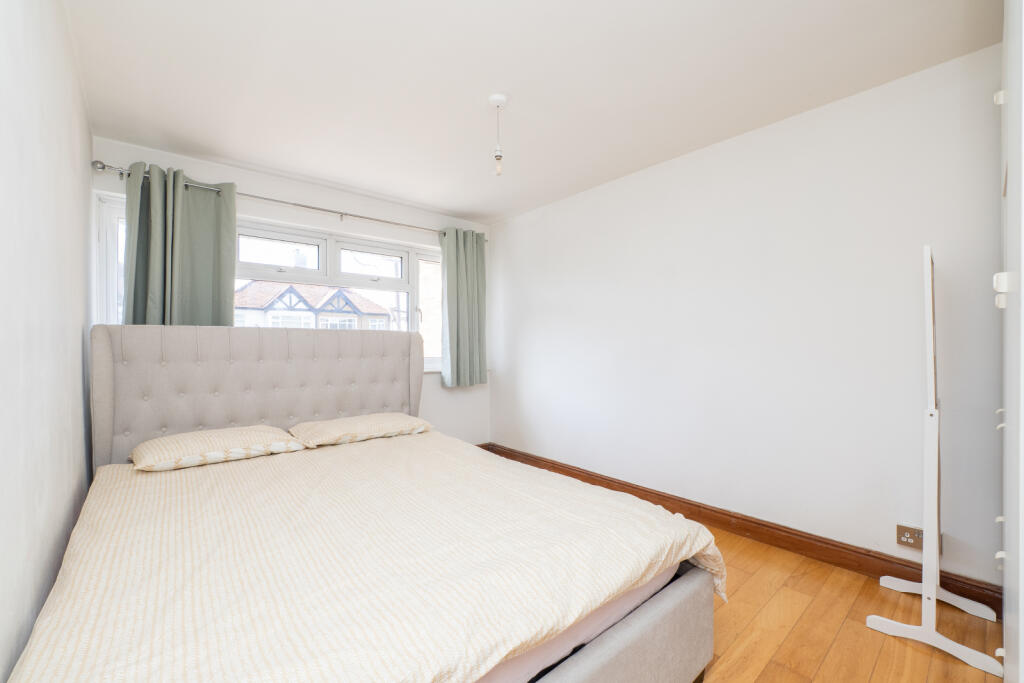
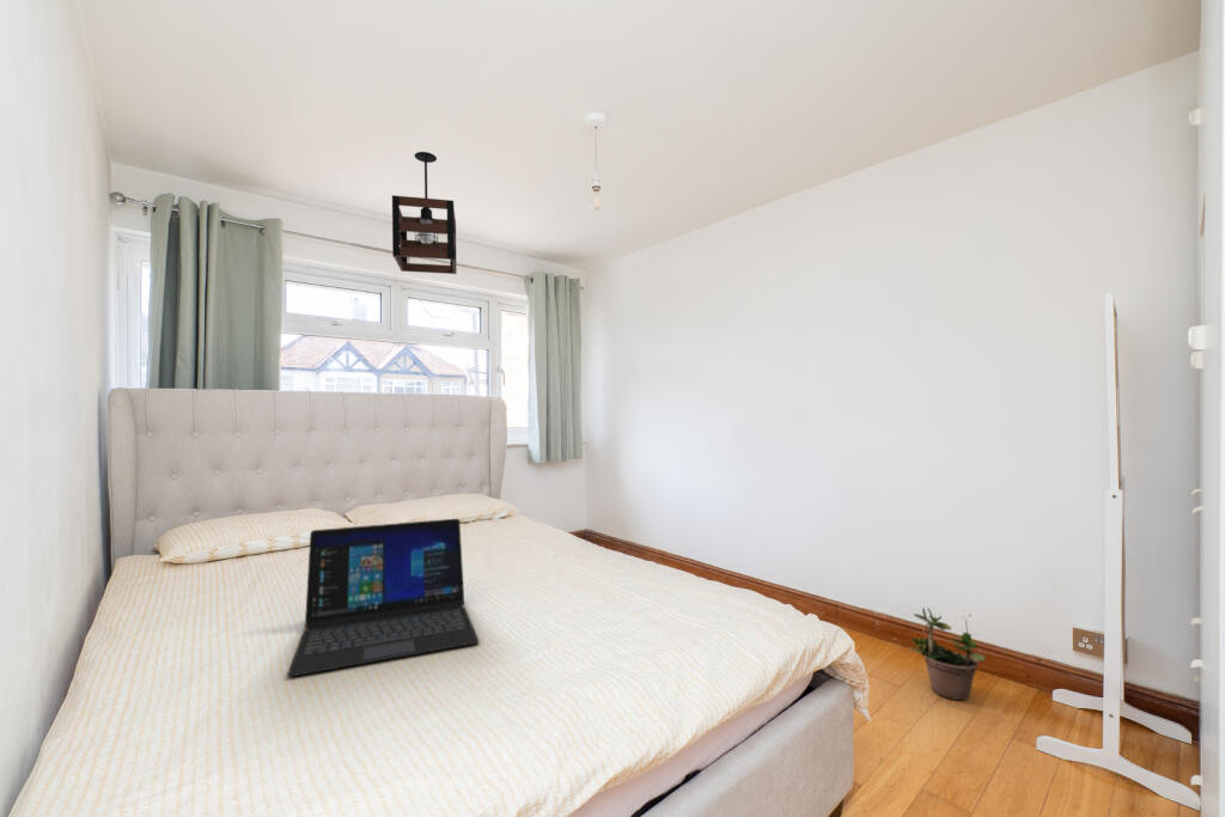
+ laptop [286,518,480,677]
+ potted plant [908,606,987,701]
+ pendant light [391,151,458,275]
